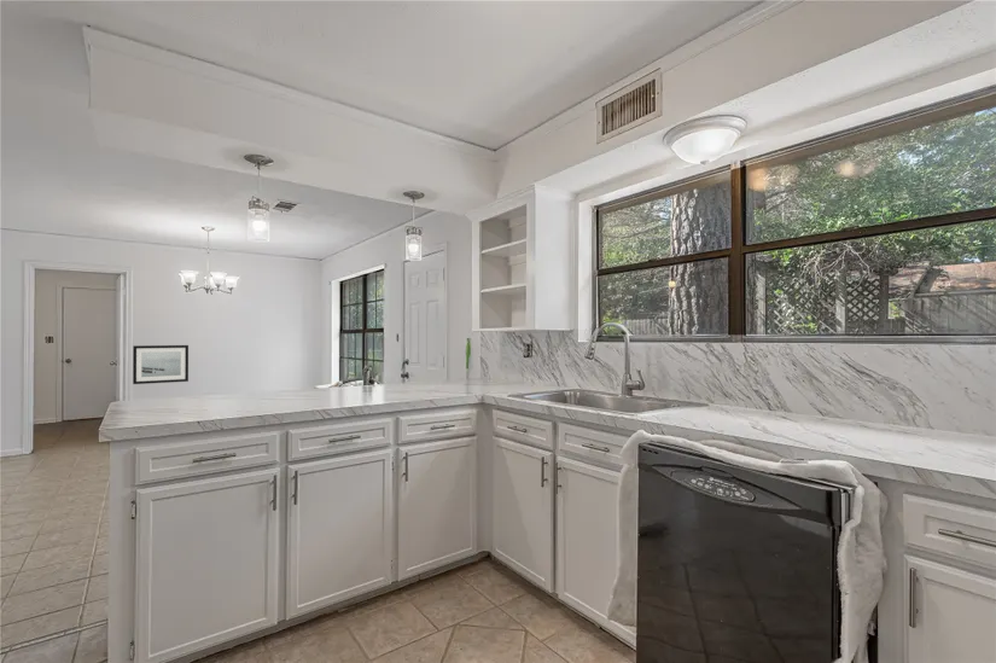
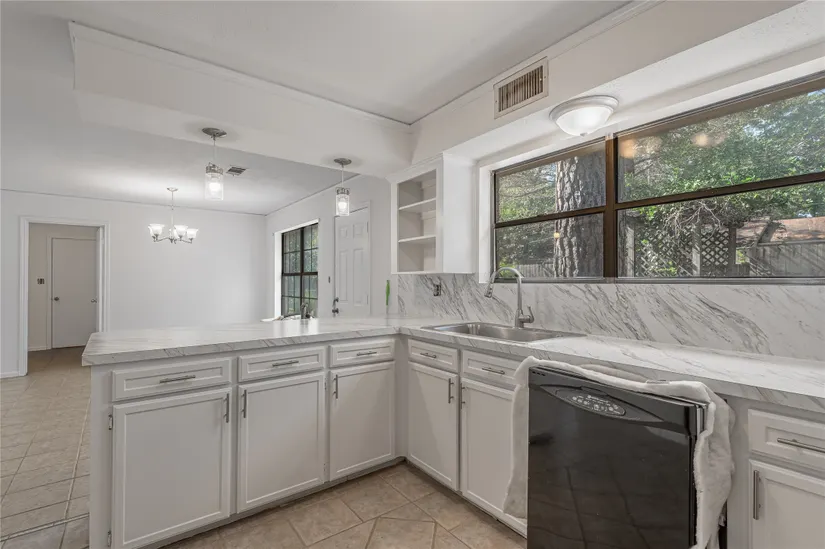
- wall art [132,344,190,385]
